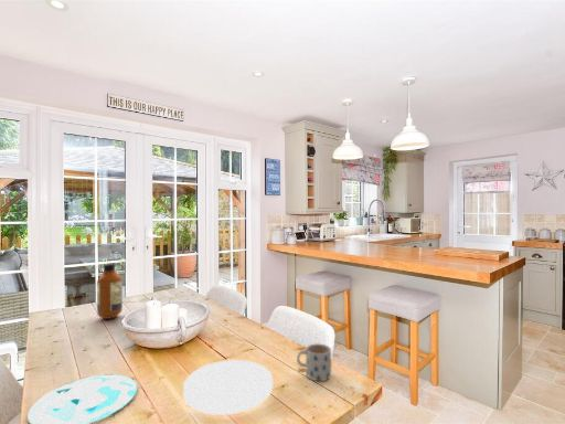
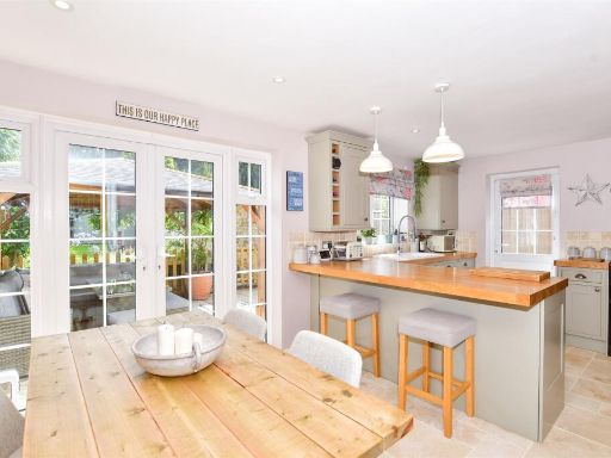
- plate [26,373,138,424]
- bottle [96,263,124,320]
- plate [182,359,274,416]
- mug [296,342,332,382]
